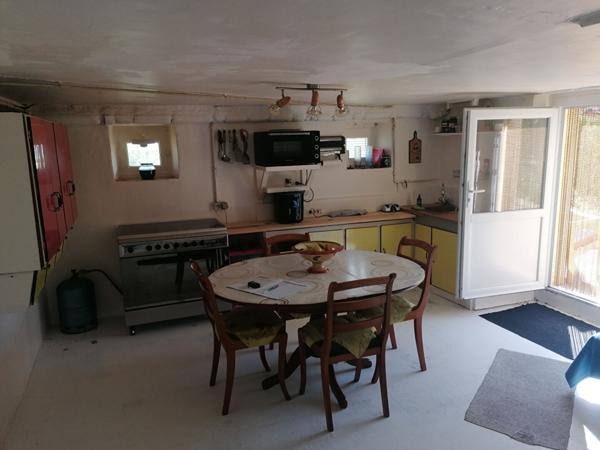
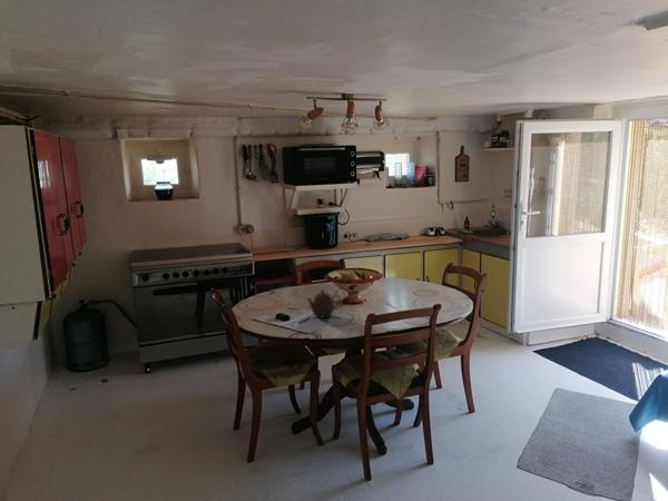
+ teapot [306,288,342,320]
